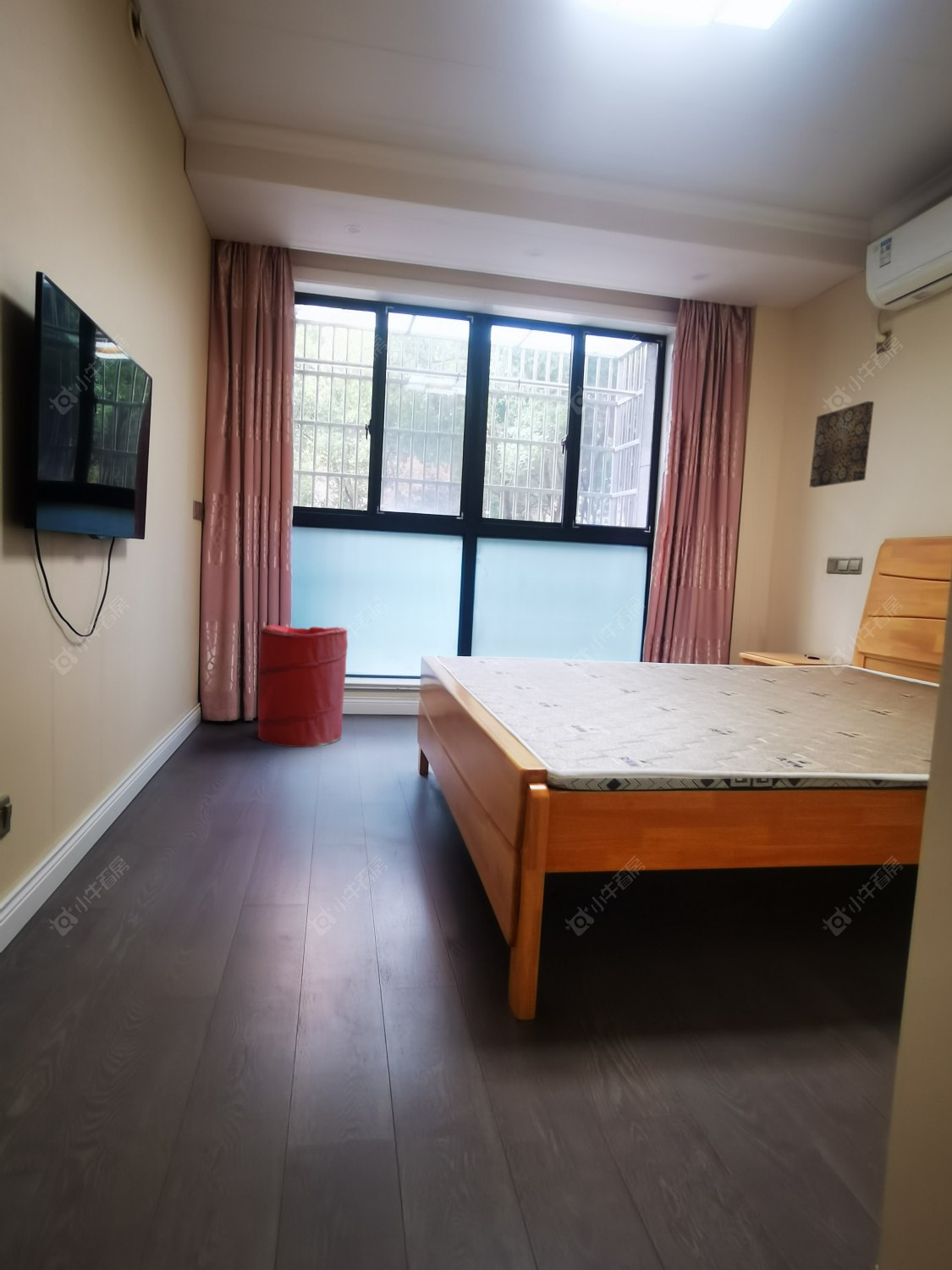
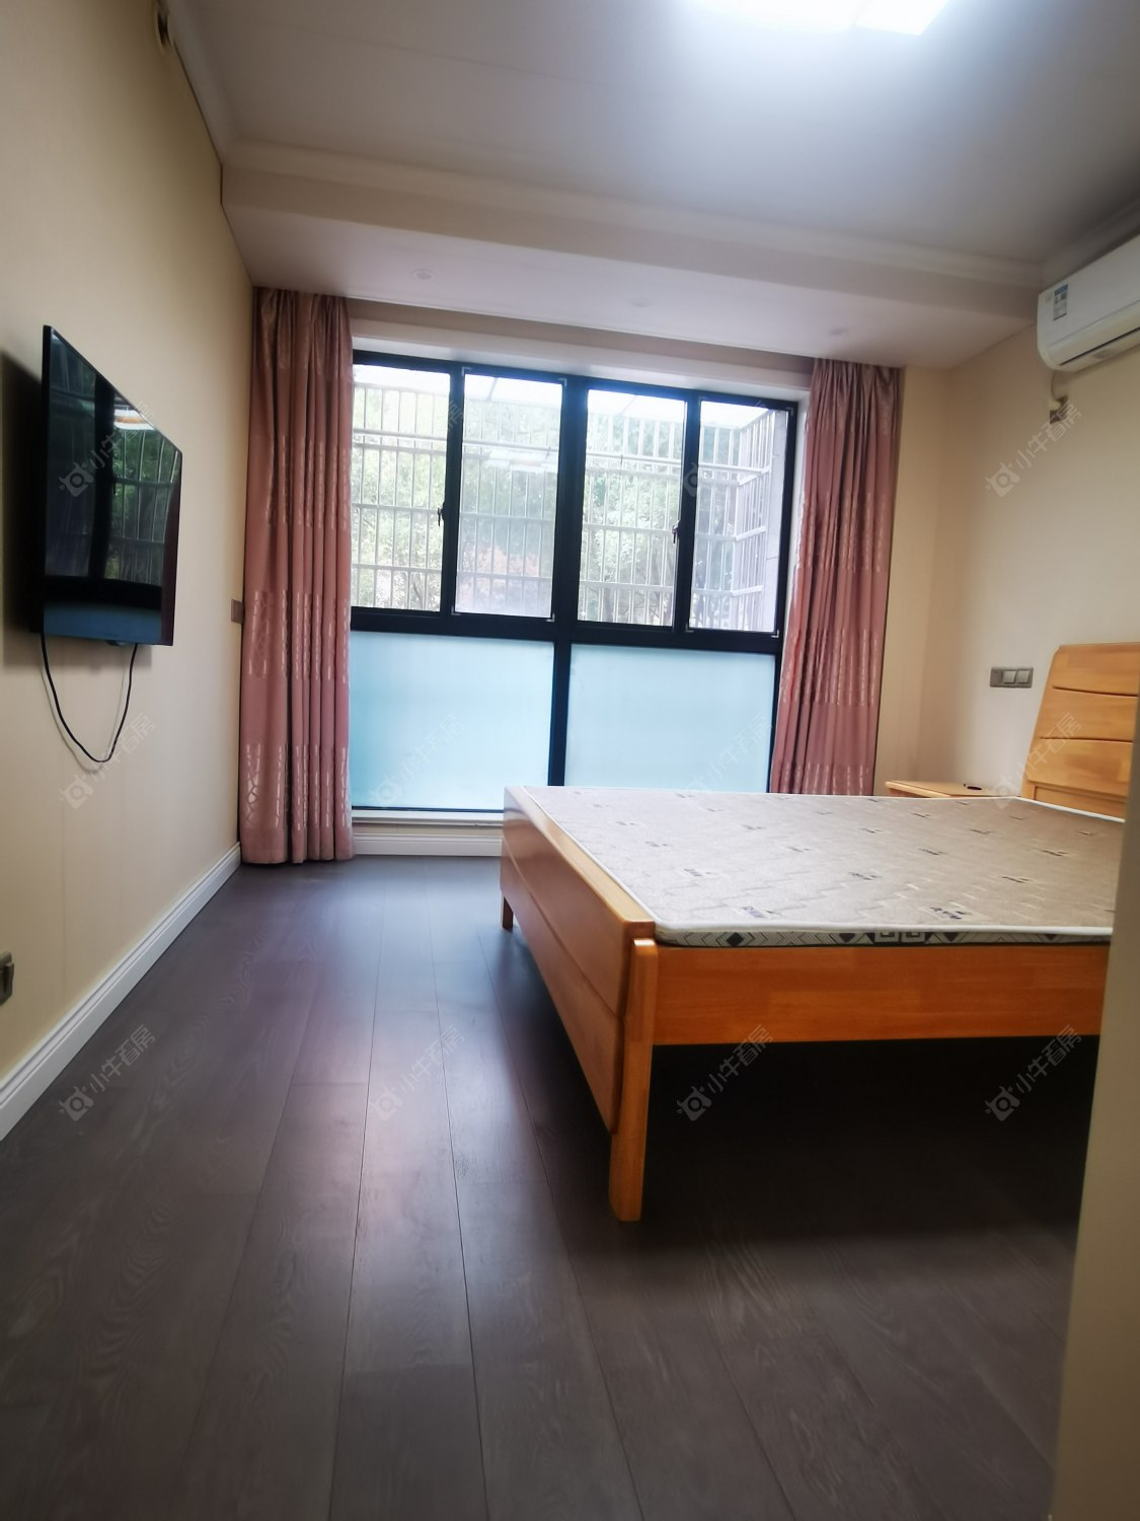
- wall art [809,400,875,489]
- laundry hamper [257,624,349,748]
